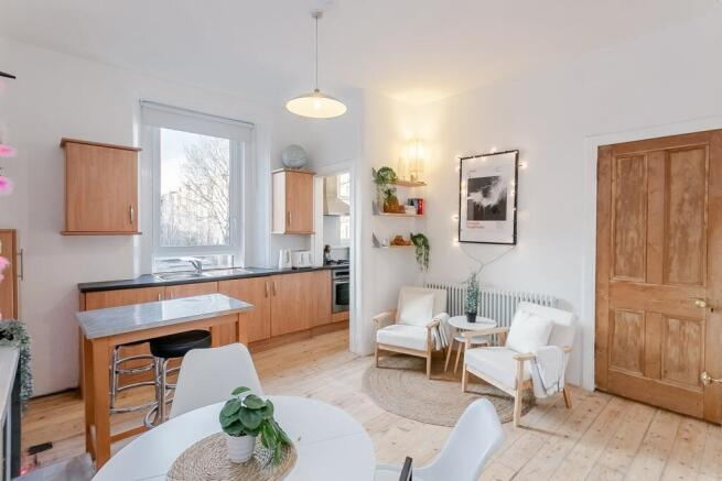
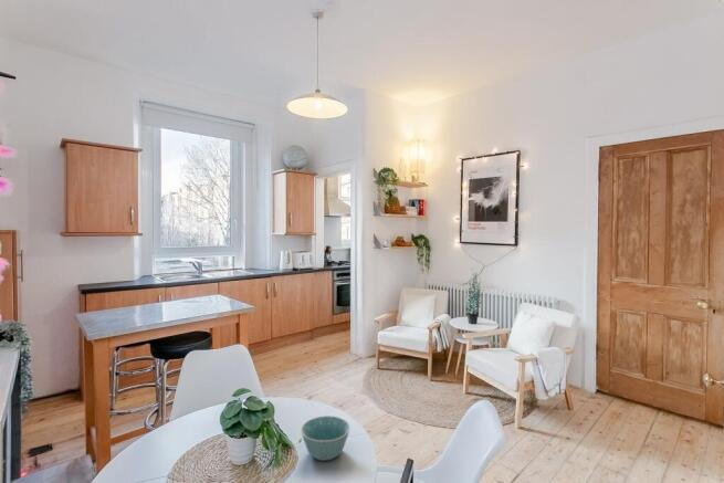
+ bowl [300,414,351,462]
